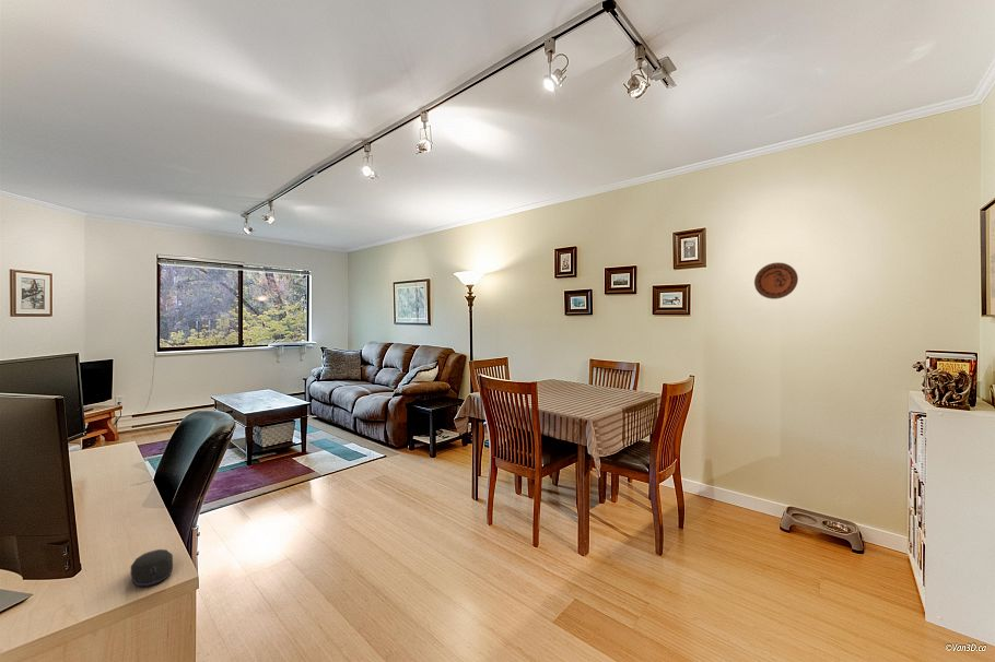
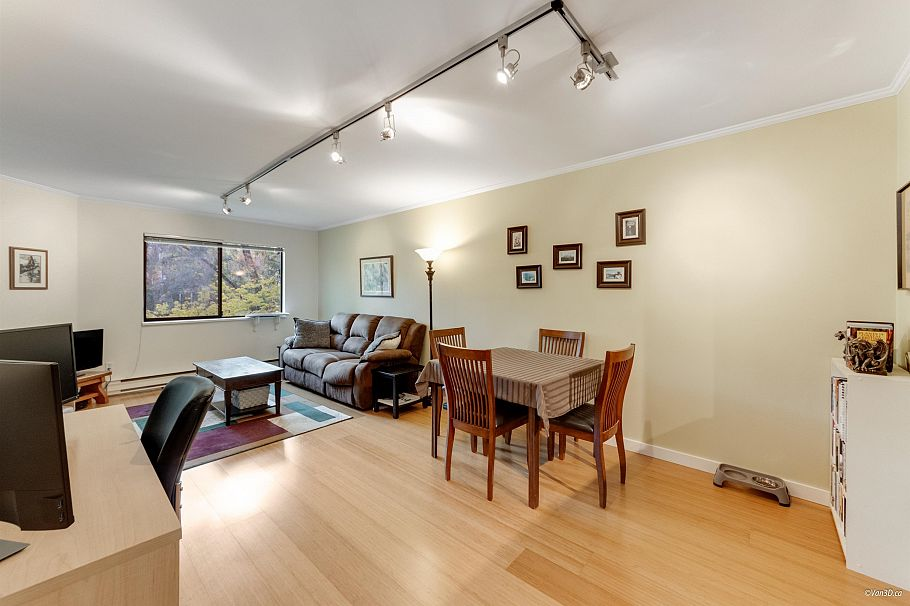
- decorative plate [753,261,799,300]
- computer mouse [130,548,174,588]
